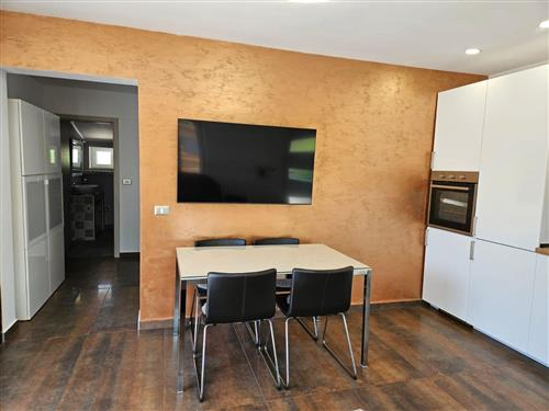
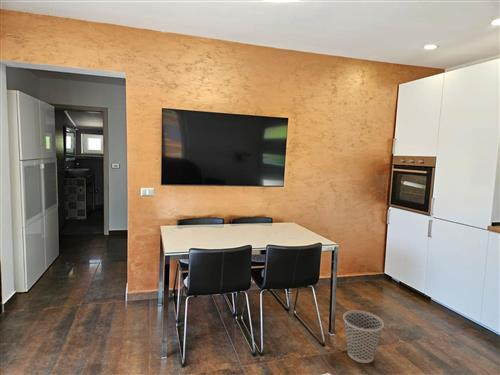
+ wastebasket [342,309,385,364]
